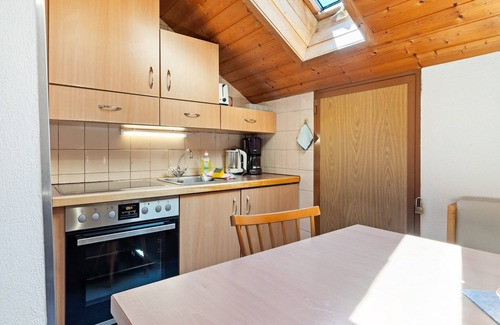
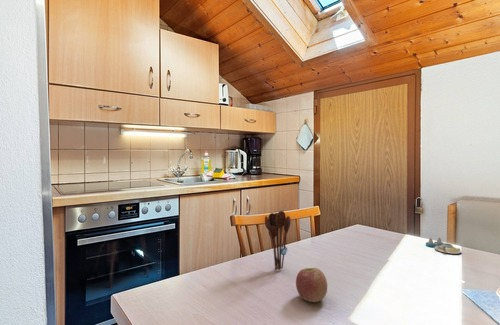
+ apple [295,267,328,303]
+ salt and pepper shaker set [425,236,462,255]
+ utensil holder [264,210,292,271]
